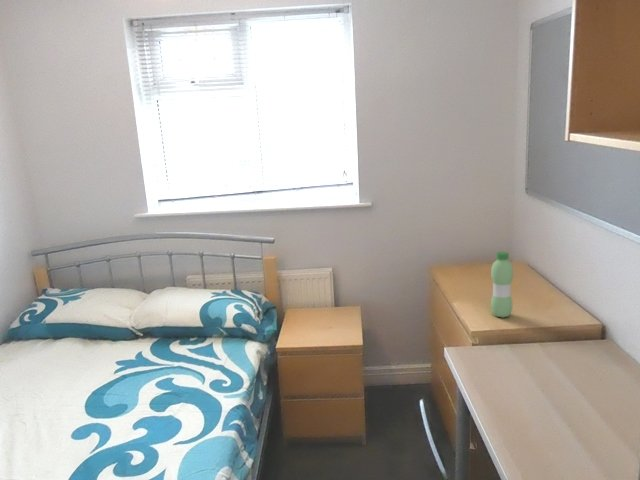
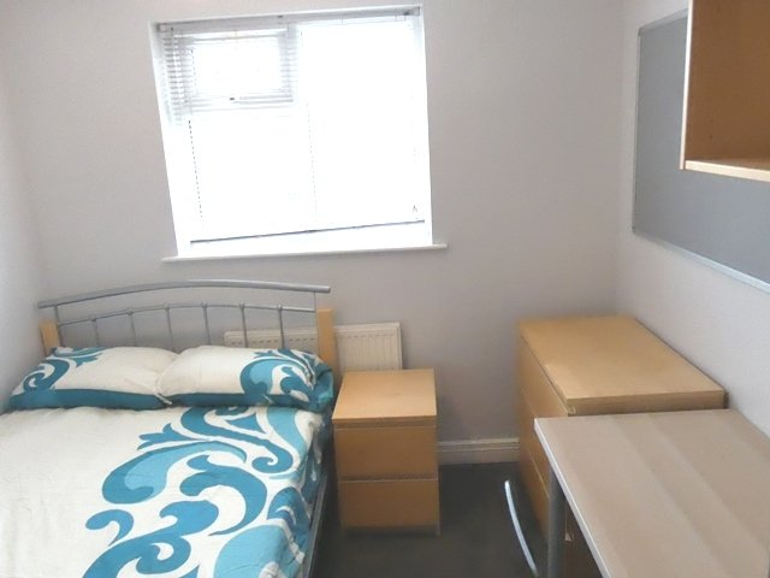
- water bottle [490,251,514,319]
